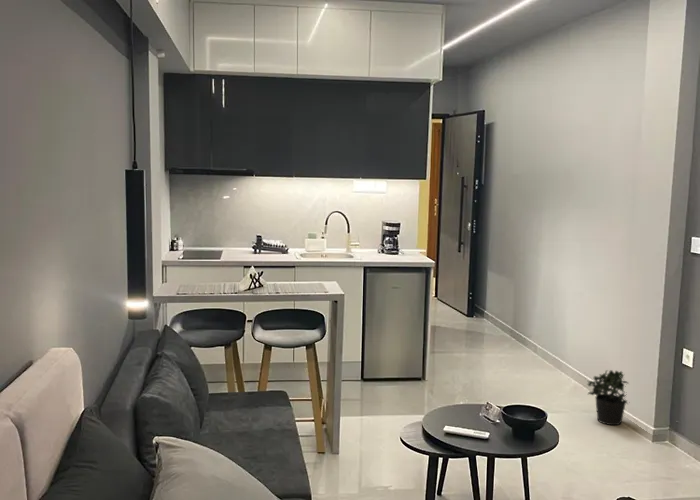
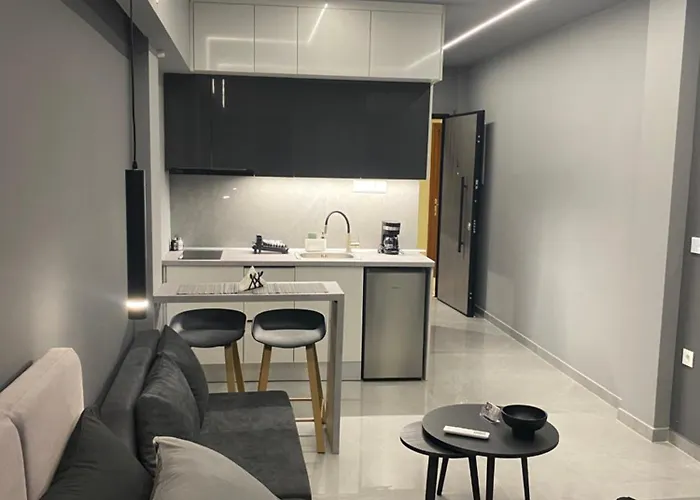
- potted plant [586,369,630,426]
